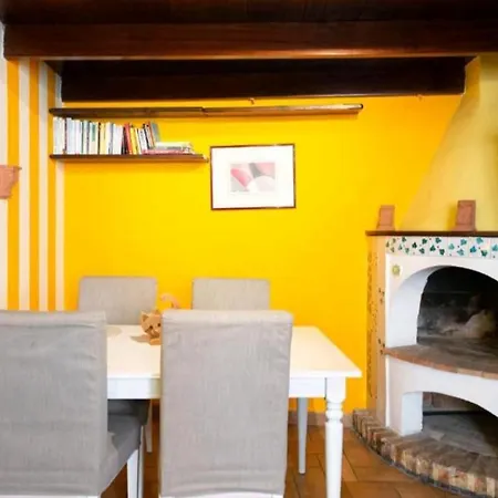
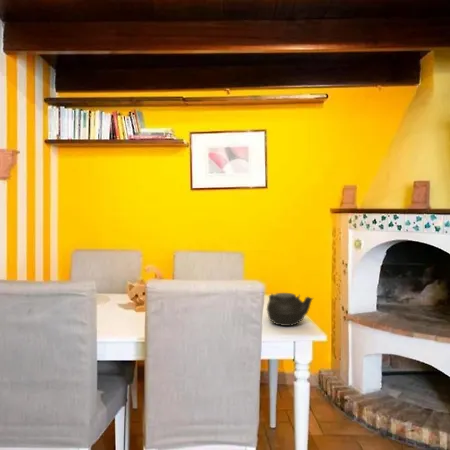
+ teapot [266,292,314,327]
